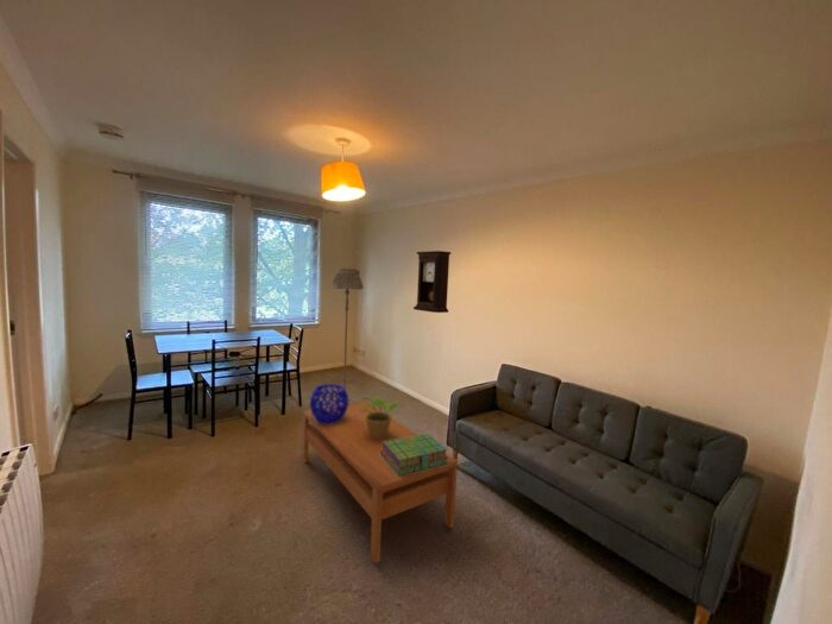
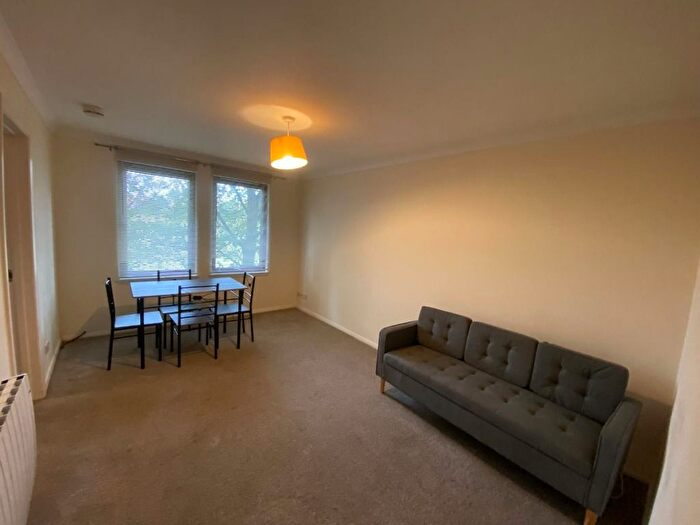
- potted plant [359,396,399,439]
- decorative bowl [308,383,349,424]
- pendulum clock [412,250,452,314]
- stack of books [380,433,449,477]
- floor lamp [330,267,364,404]
- coffee table [301,399,459,565]
